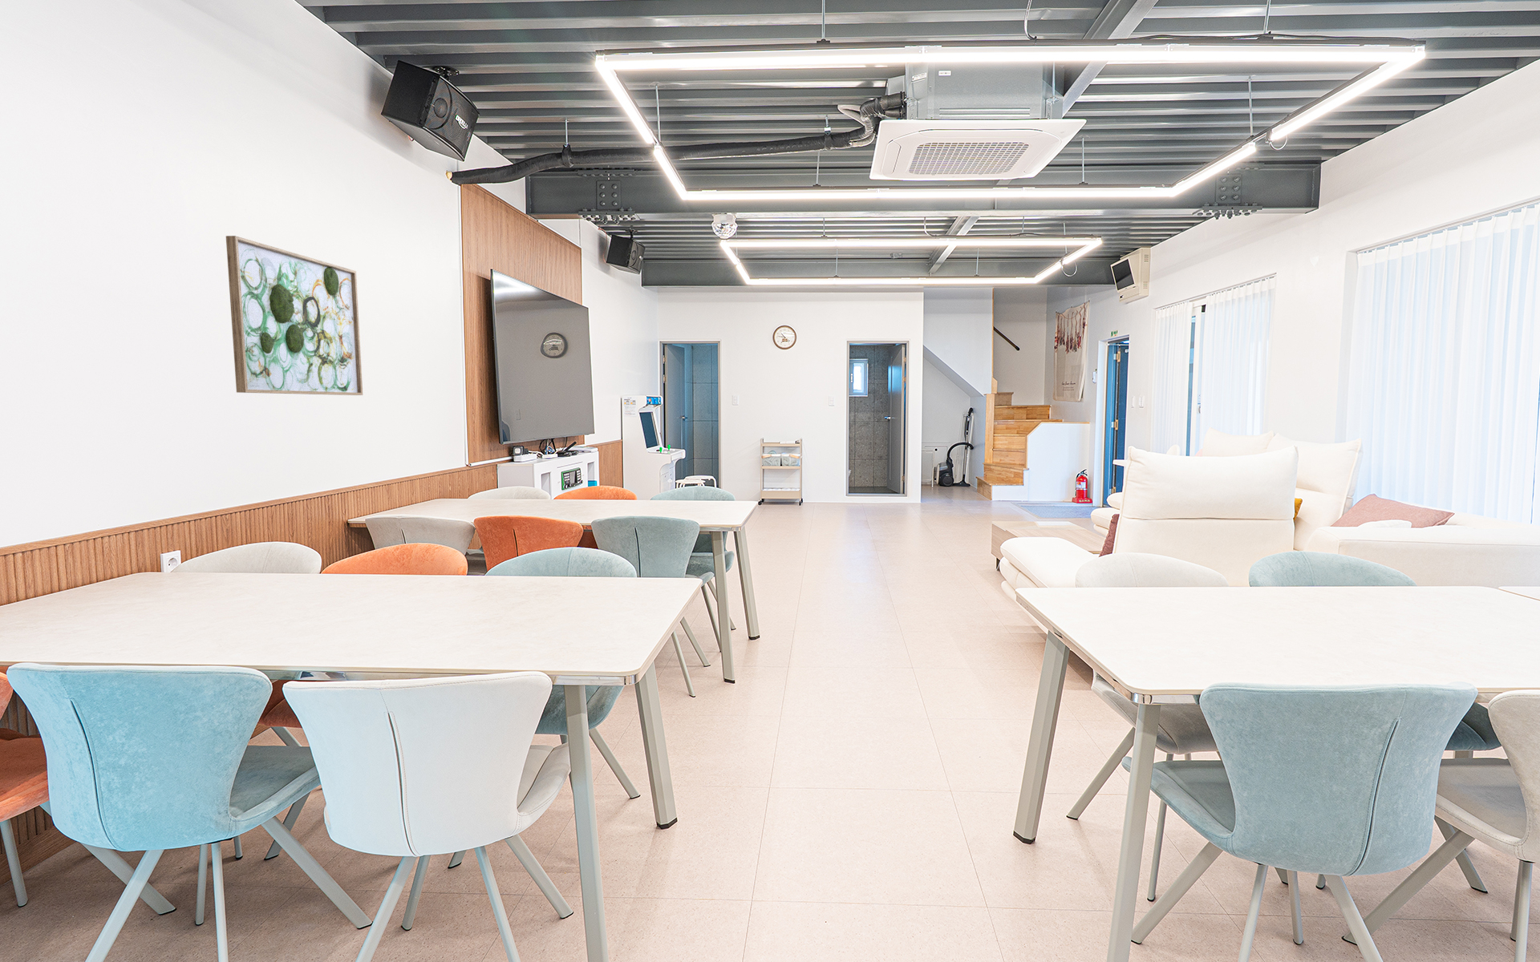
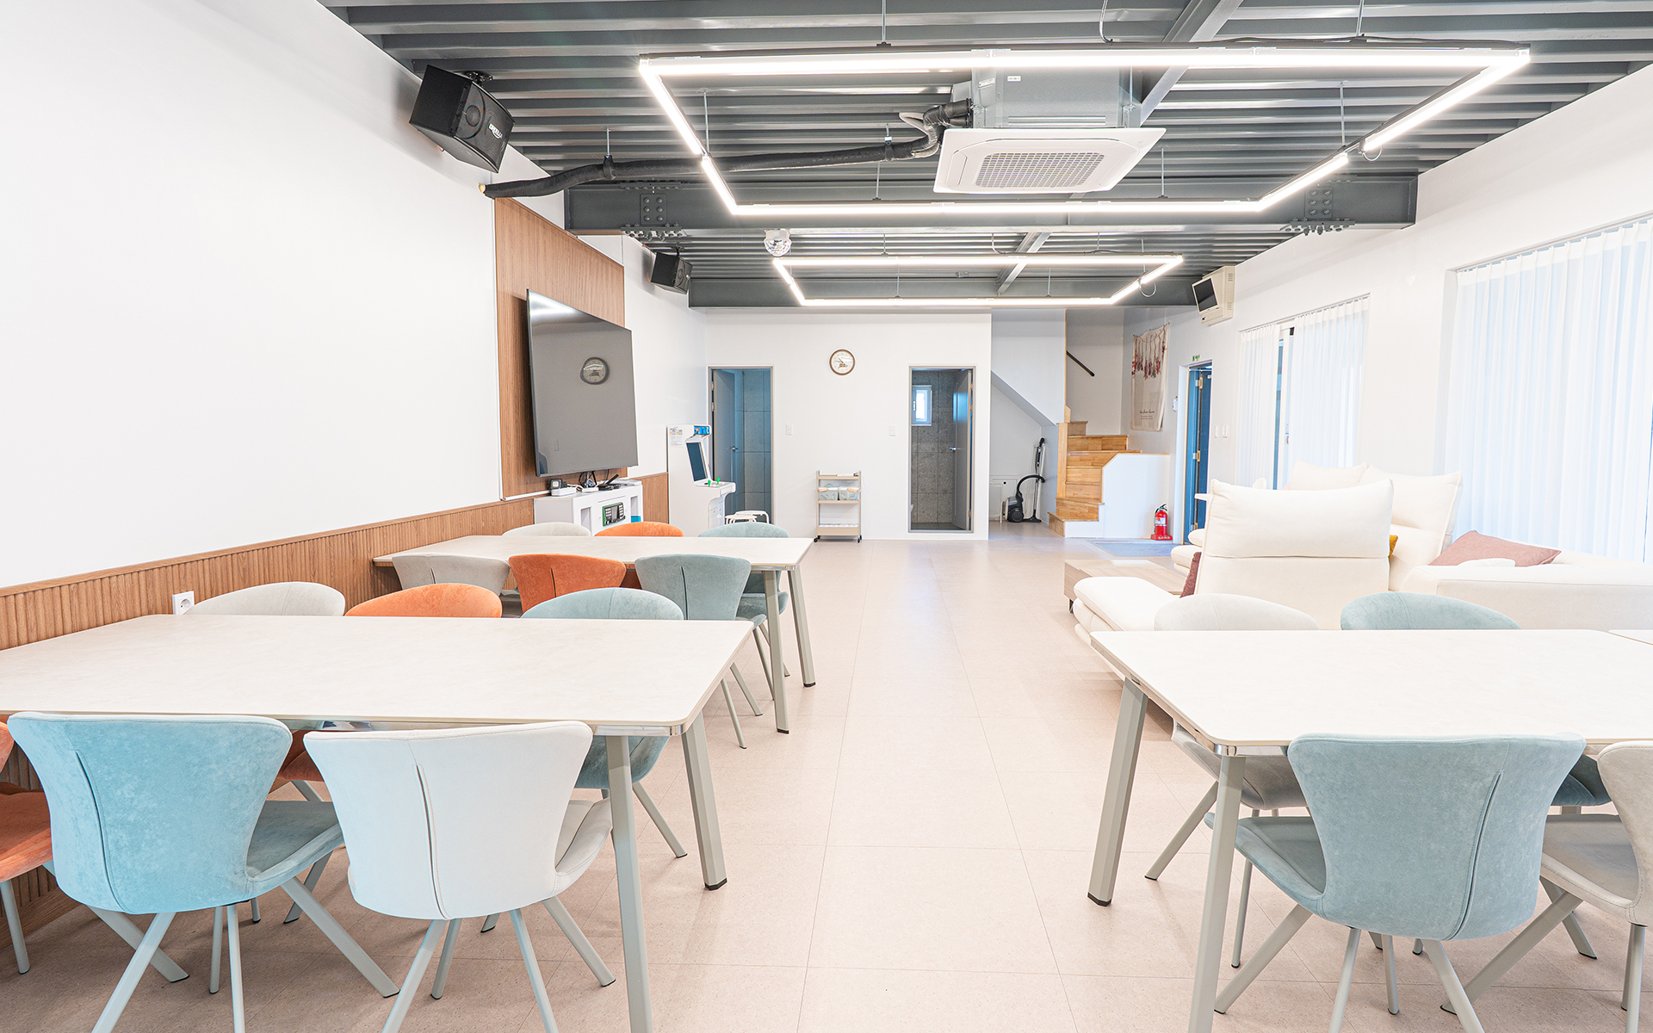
- wall art [225,235,364,396]
